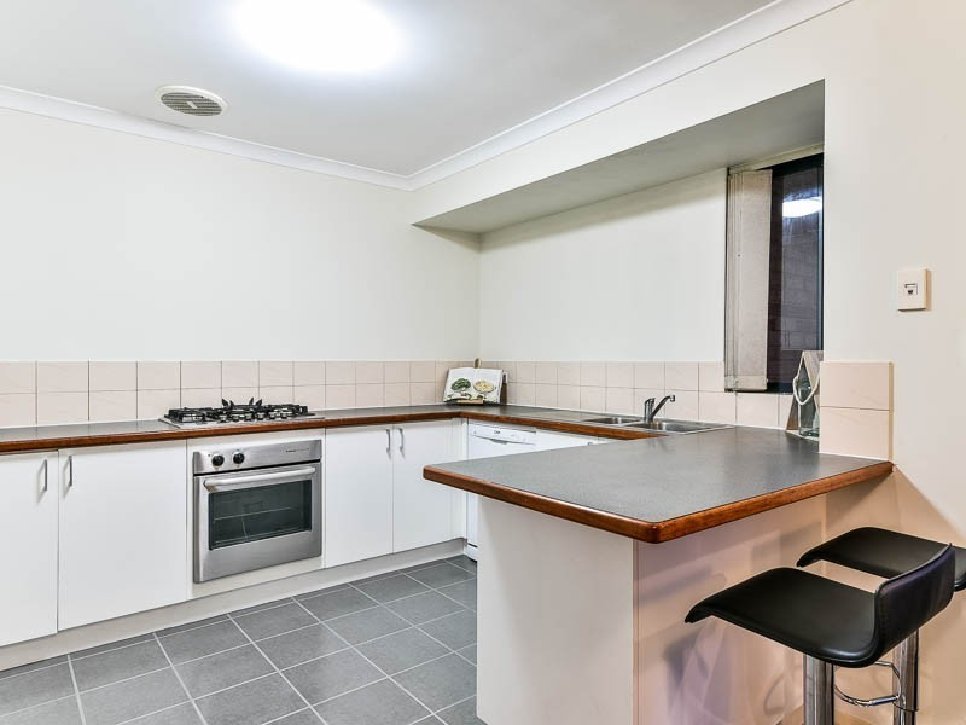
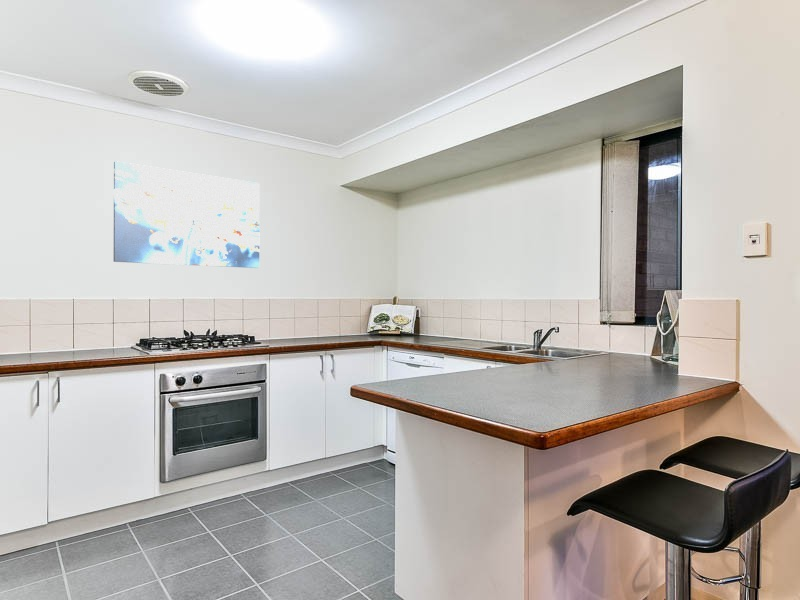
+ wall art [113,160,261,269]
